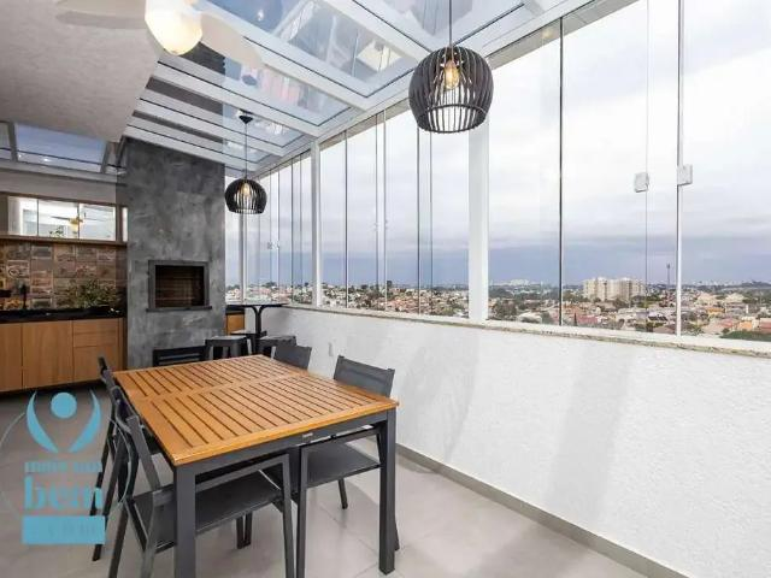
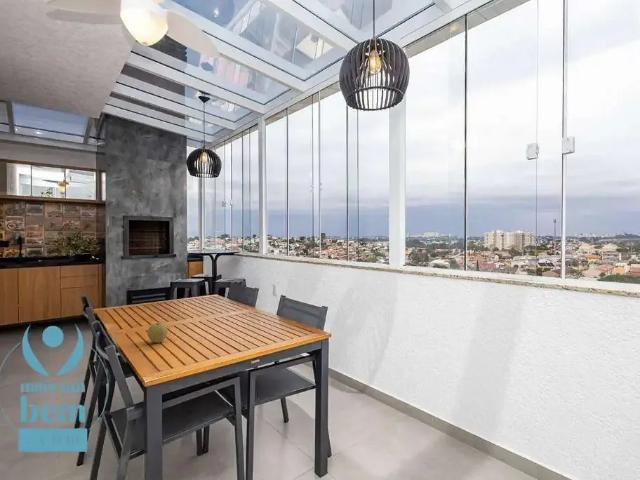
+ fruit [146,321,168,344]
